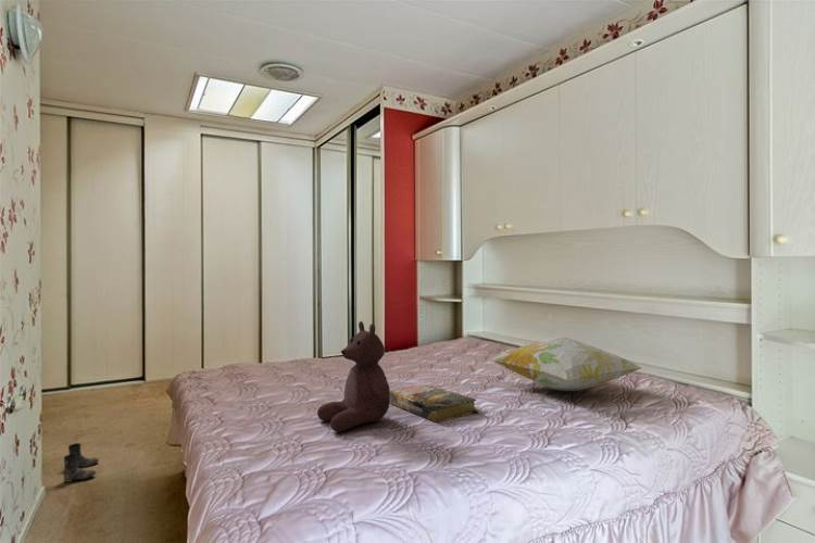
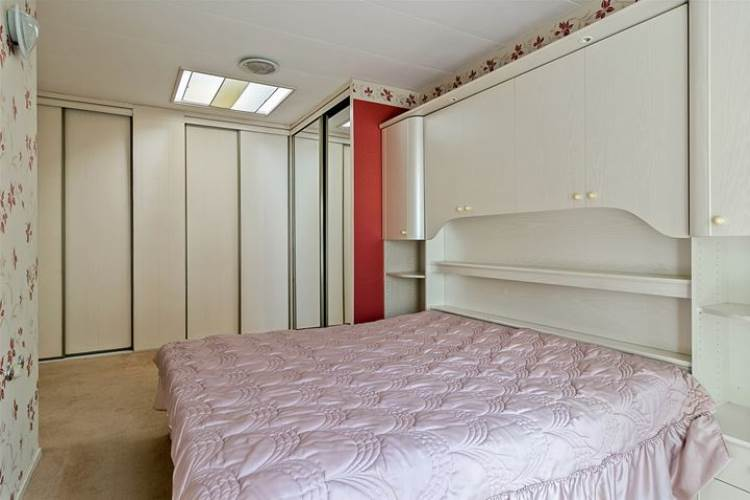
- boots [63,442,100,483]
- decorative pillow [489,336,643,392]
- book [390,383,478,424]
- teddy bear [316,320,391,433]
